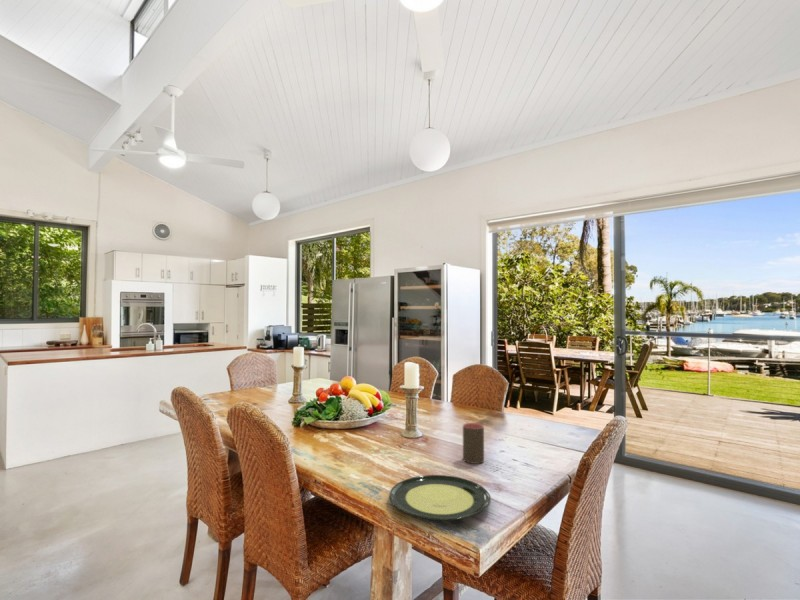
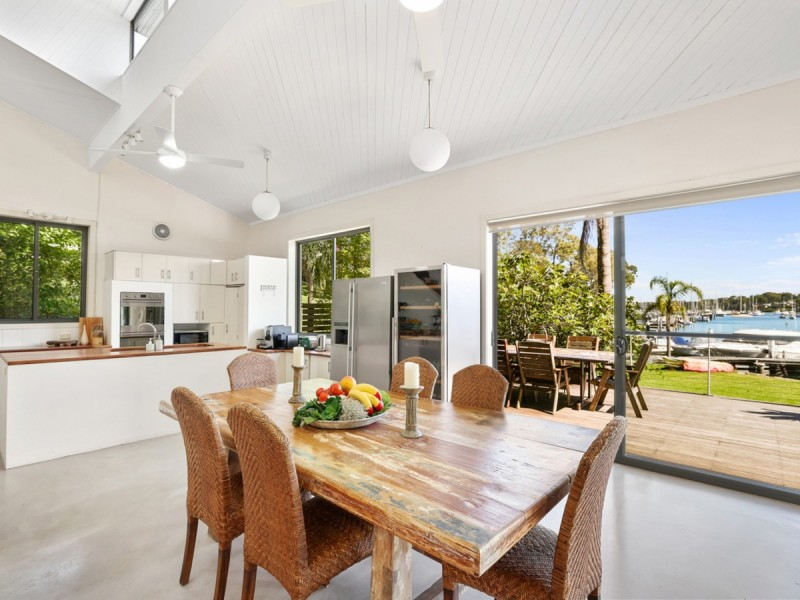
- cup [462,422,485,465]
- plate [388,474,492,521]
